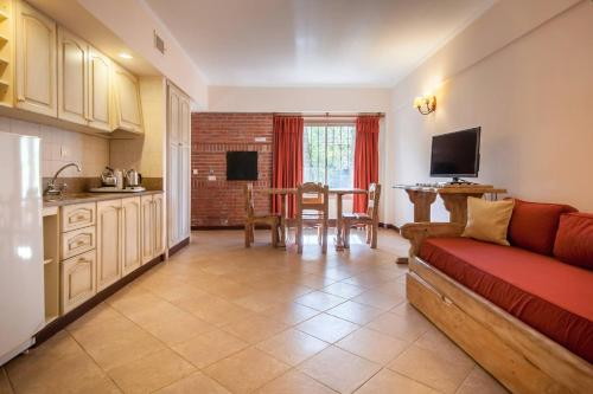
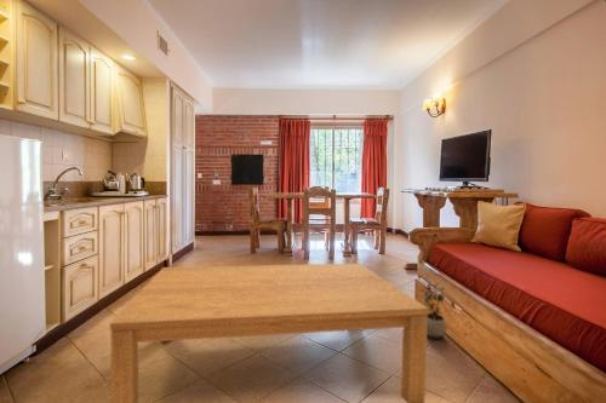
+ coffee table [109,263,429,403]
+ potted plant [422,281,447,340]
